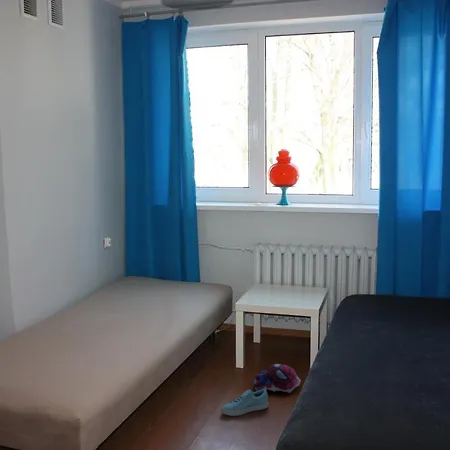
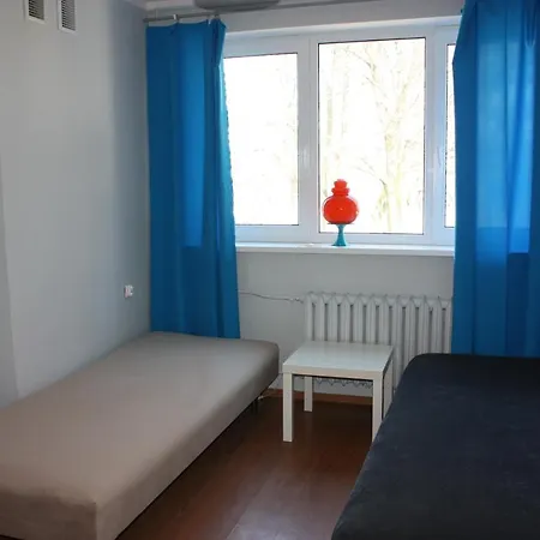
- plush toy [252,363,302,394]
- sneaker [220,388,269,417]
